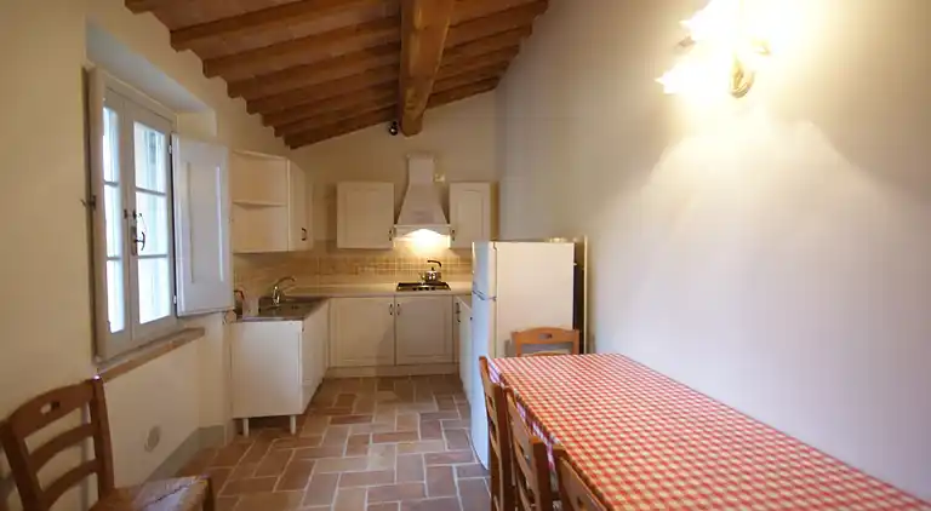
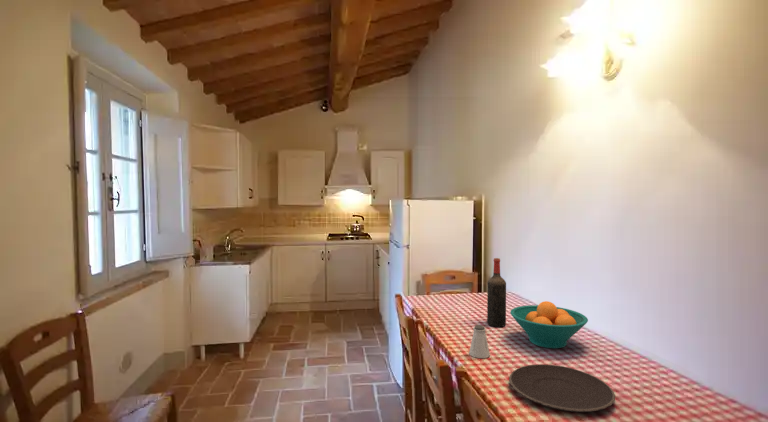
+ plate [508,363,616,413]
+ fruit bowl [509,300,589,349]
+ saltshaker [468,324,491,359]
+ wine bottle [486,257,507,328]
